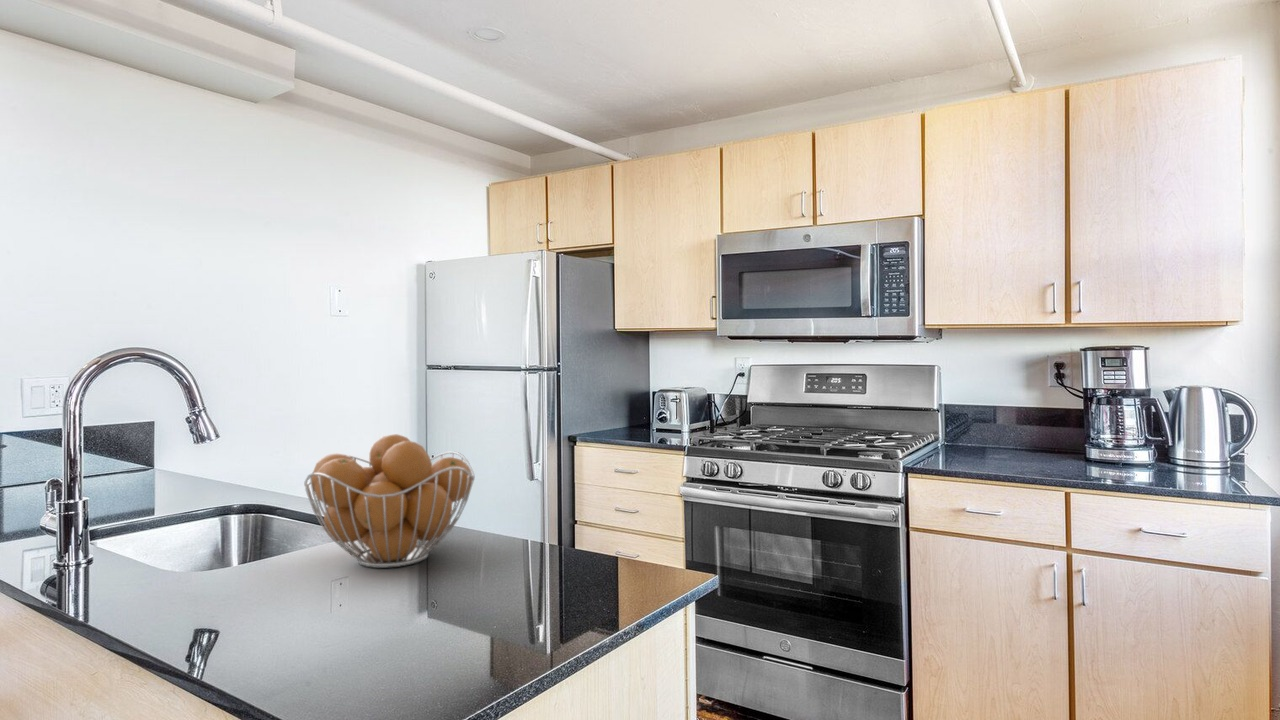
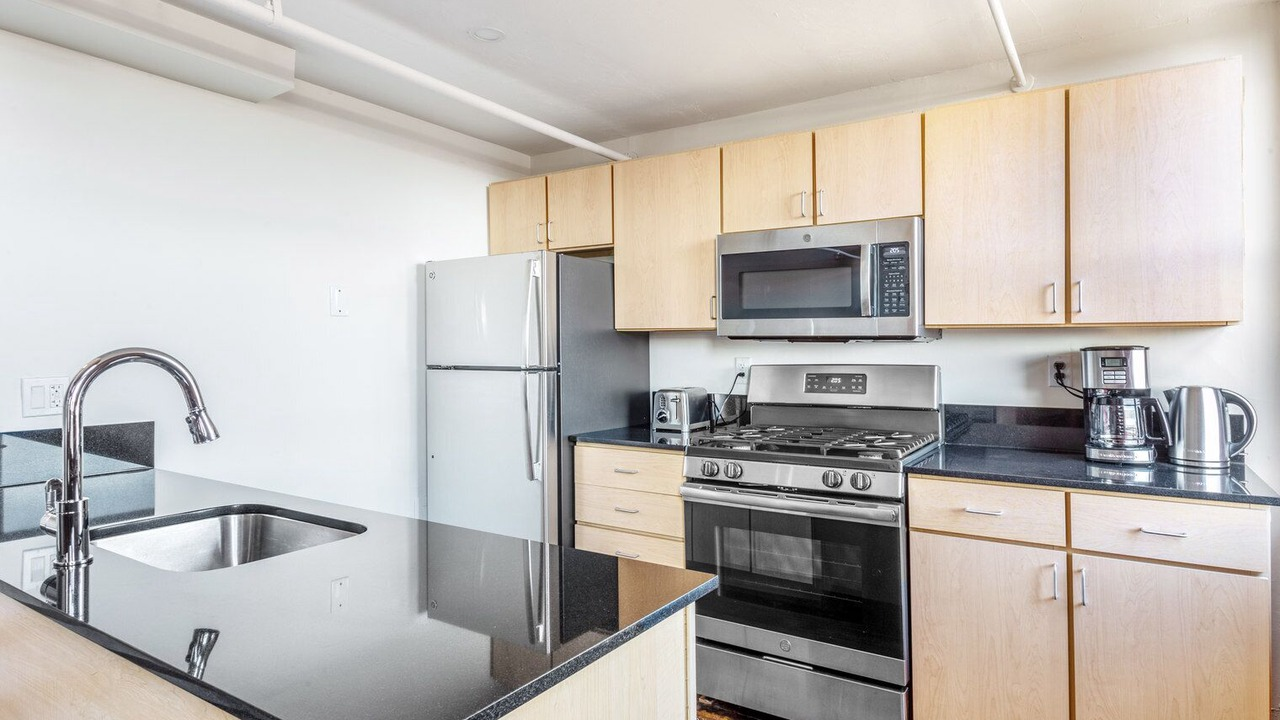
- fruit basket [303,433,476,569]
